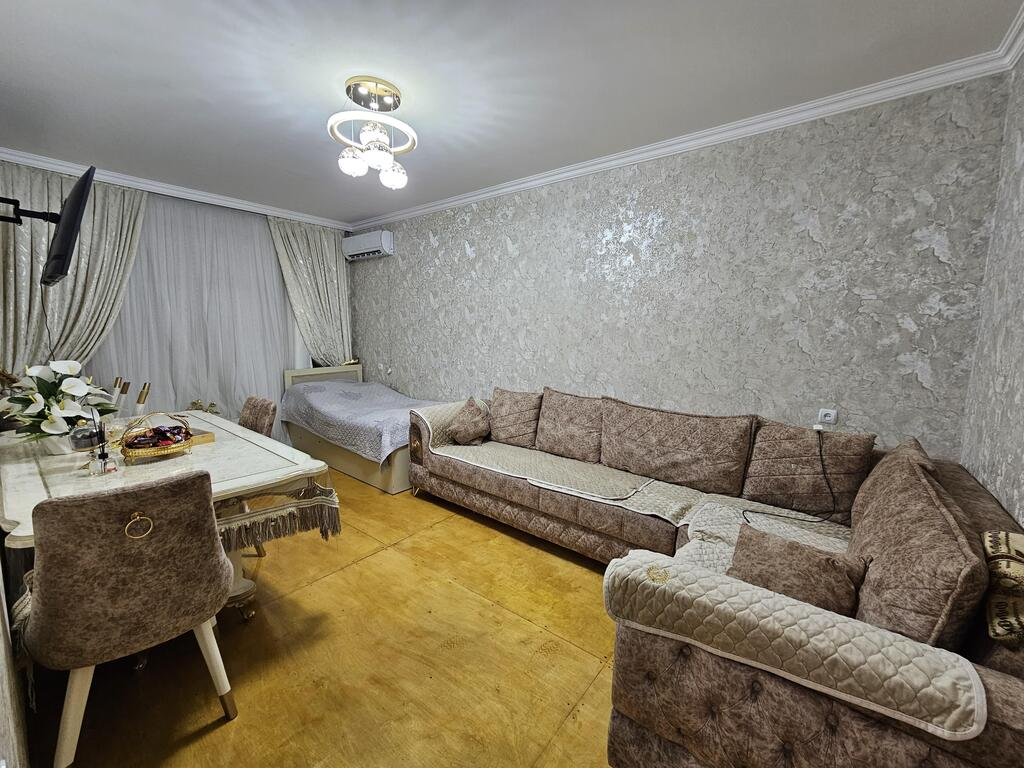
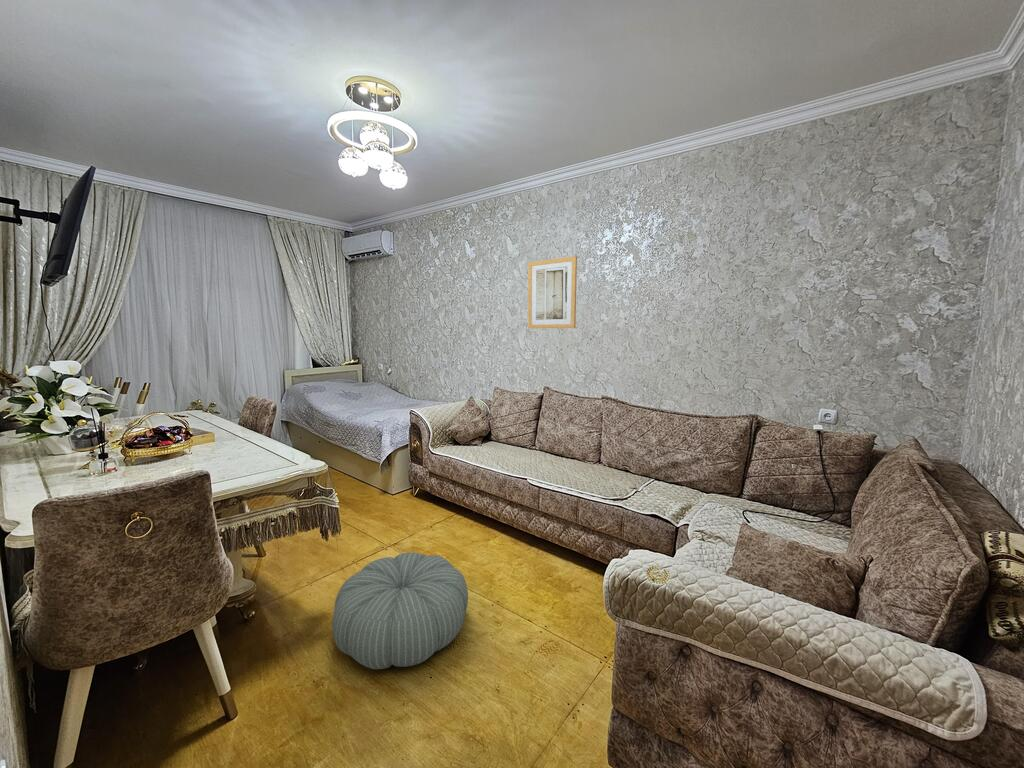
+ wall art [527,255,578,329]
+ pouf [331,551,469,670]
